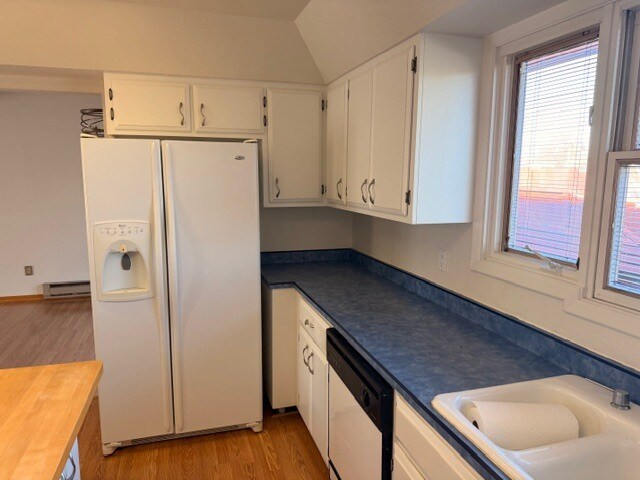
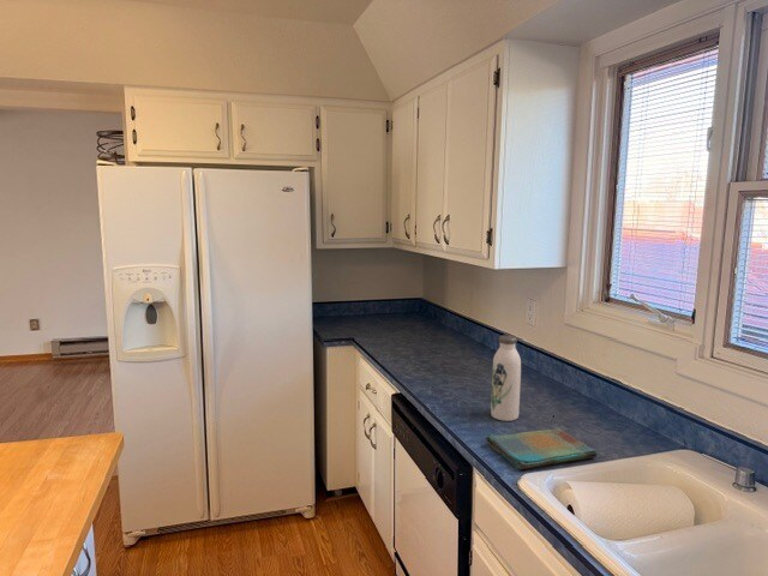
+ dish towel [485,427,598,470]
+ water bottle [490,334,522,422]
